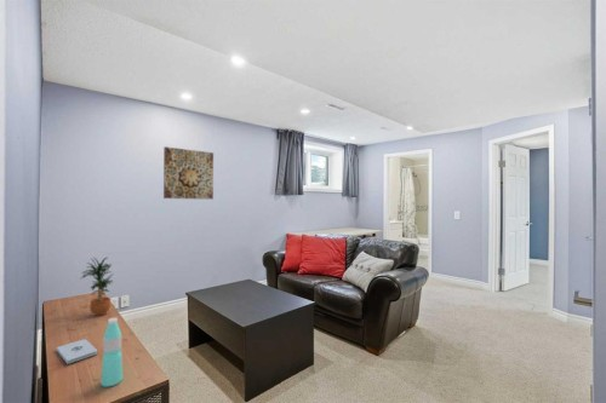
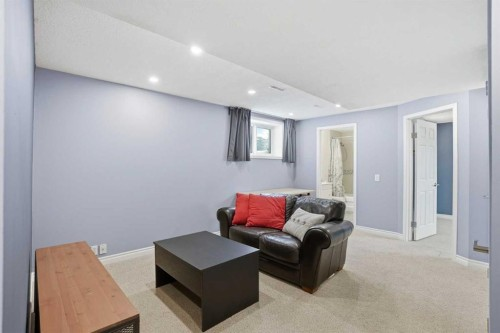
- wall art [162,145,215,201]
- notepad [56,338,98,365]
- water bottle [99,317,124,387]
- potted plant [80,257,115,317]
